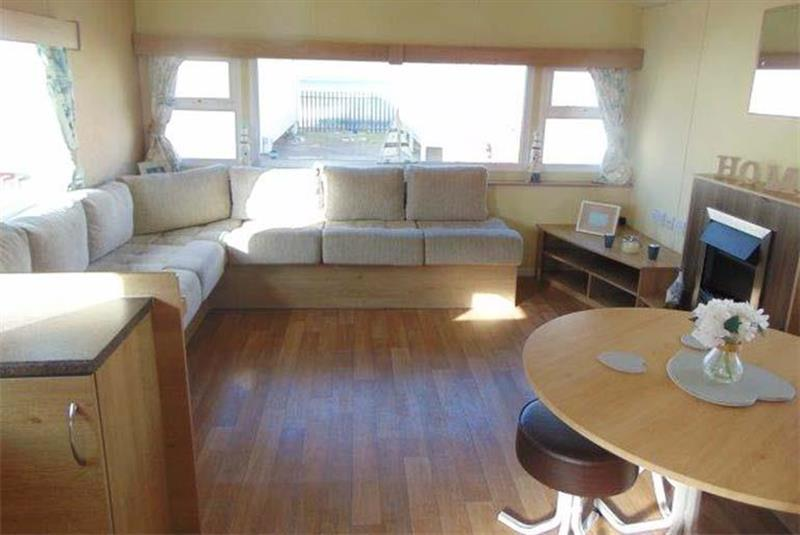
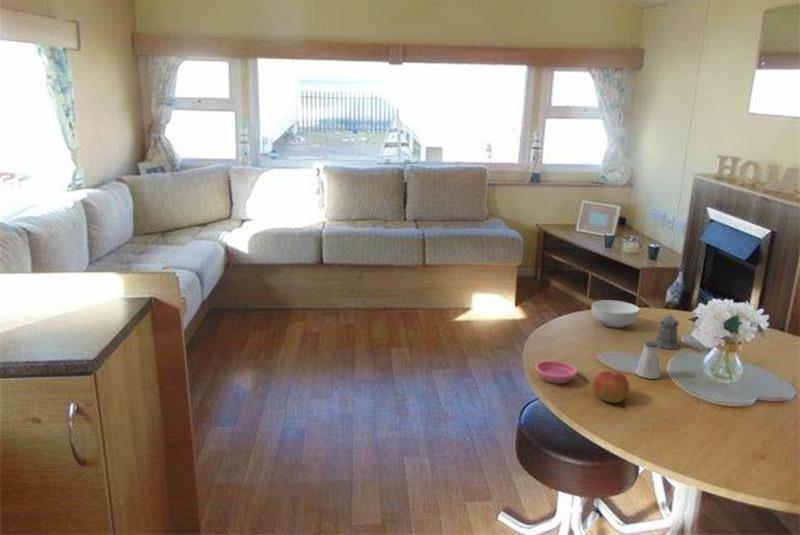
+ saltshaker [634,341,661,380]
+ apple [592,370,630,404]
+ pepper shaker [653,314,681,350]
+ saucer [535,360,578,384]
+ cereal bowl [591,299,640,329]
